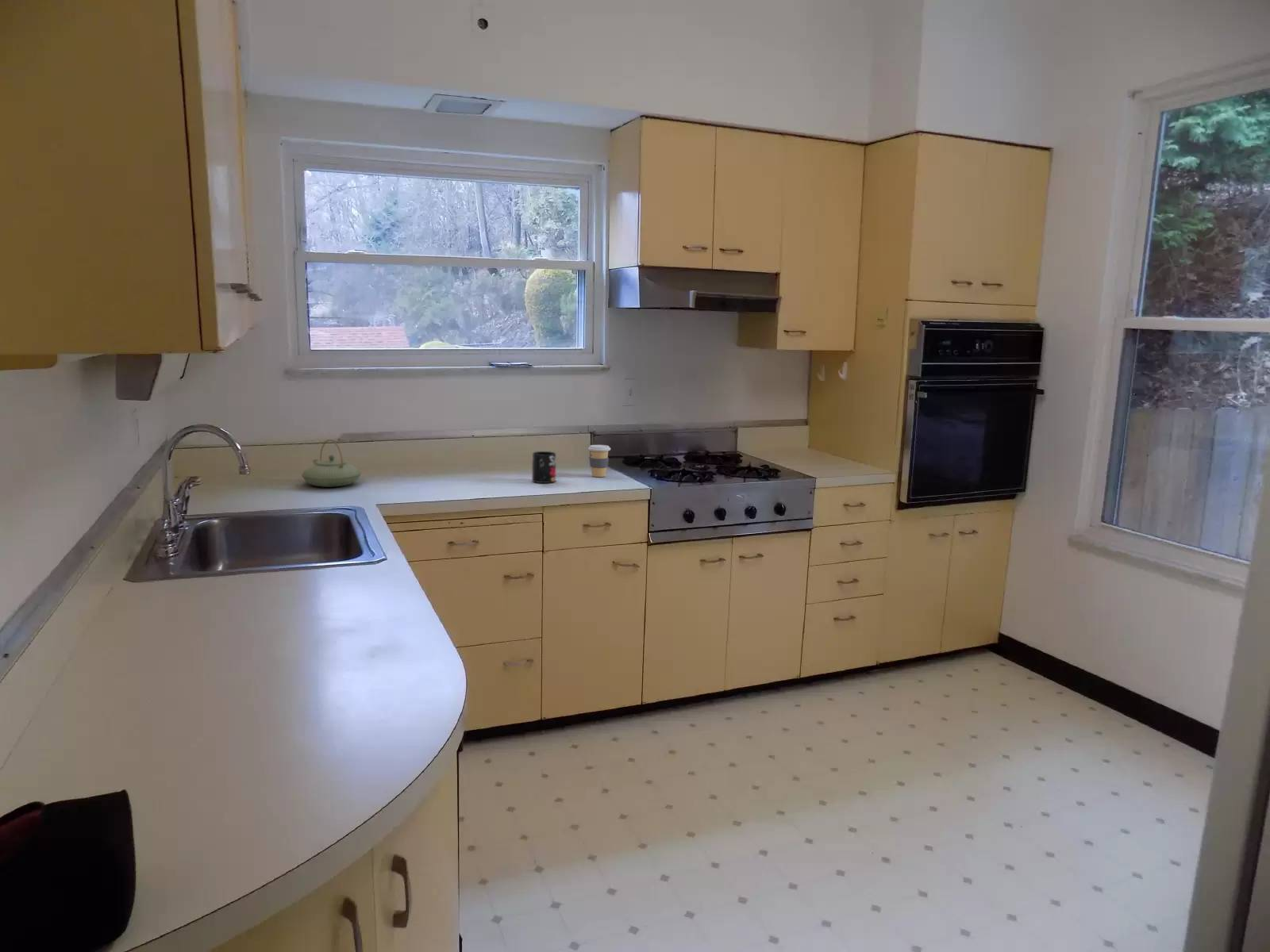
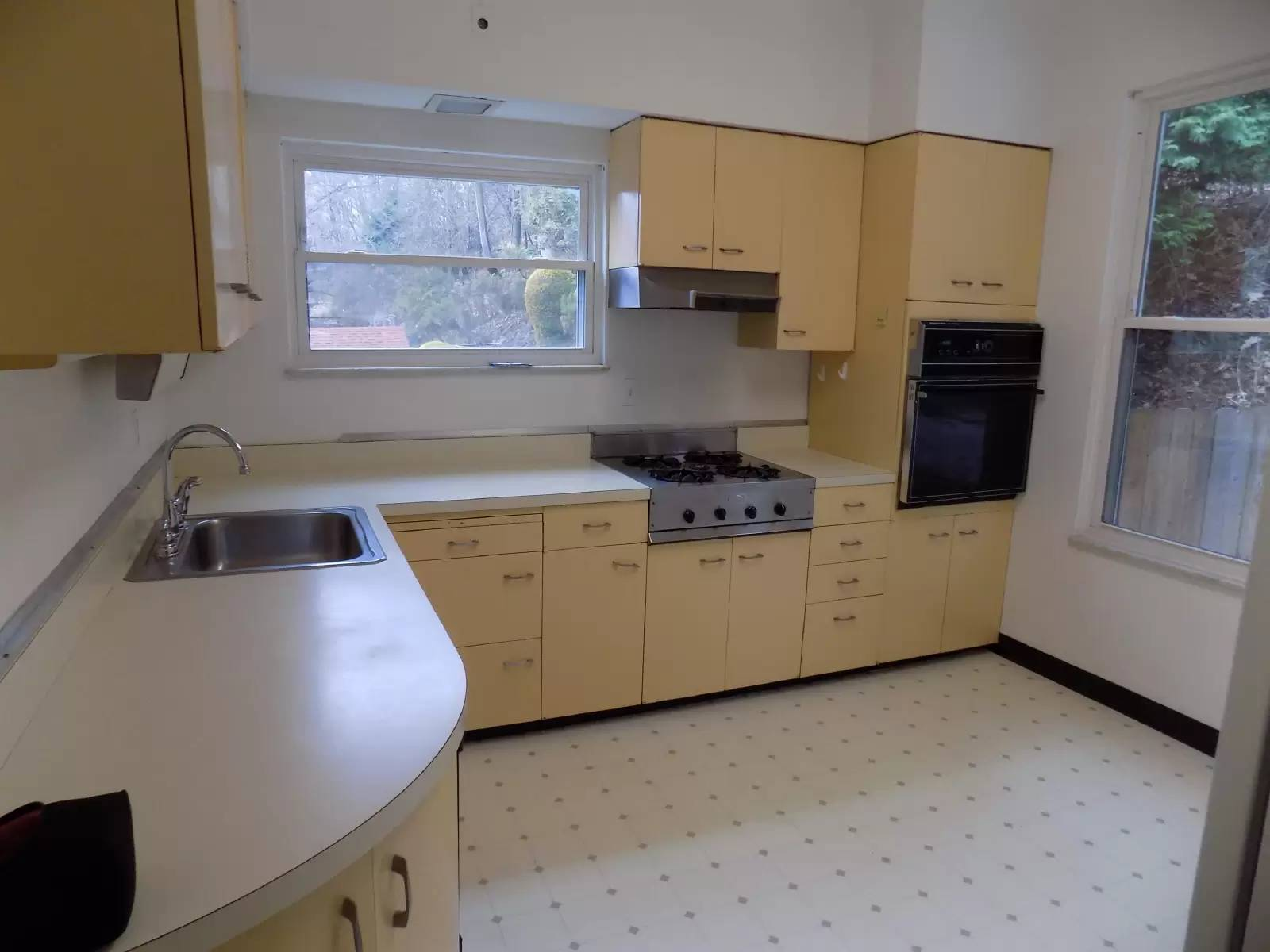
- coffee cup [587,444,611,478]
- mug [531,451,557,484]
- teapot [301,439,363,488]
